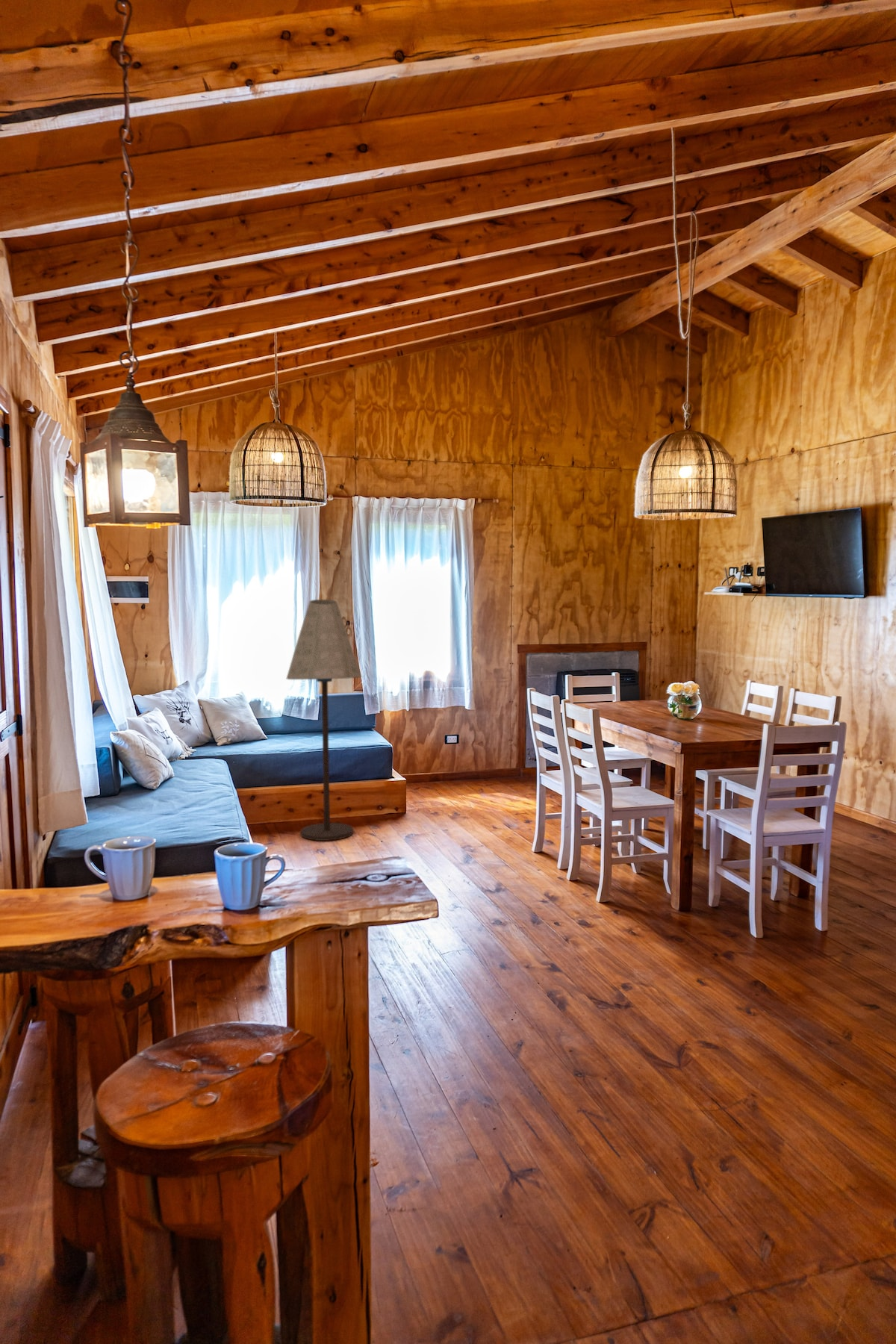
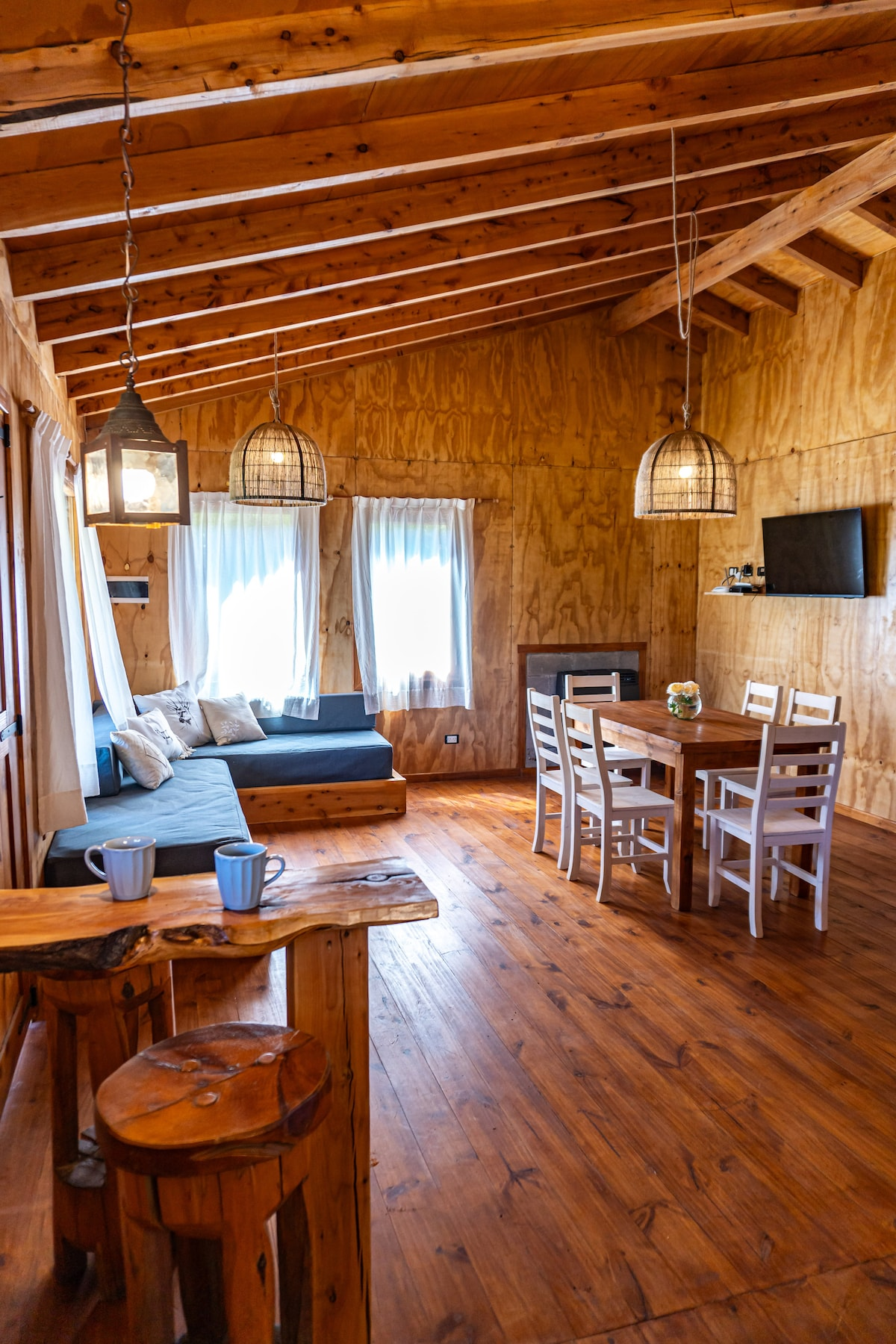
- floor lamp [286,599,362,841]
